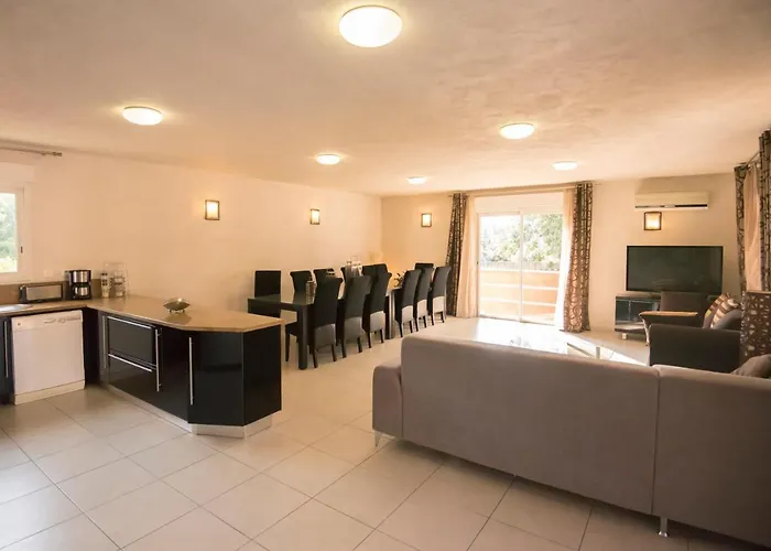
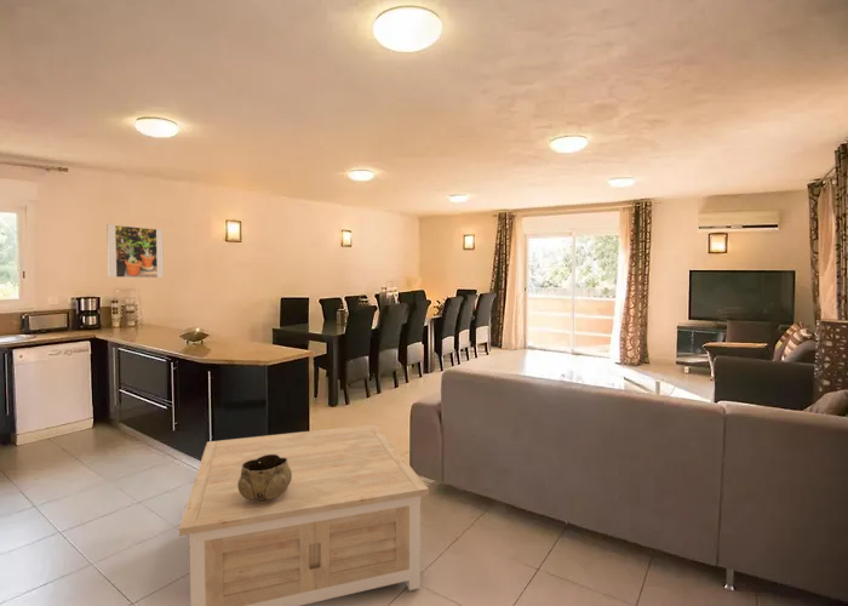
+ coffee table [178,423,430,606]
+ decorative bowl [237,454,292,502]
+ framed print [105,223,165,279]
